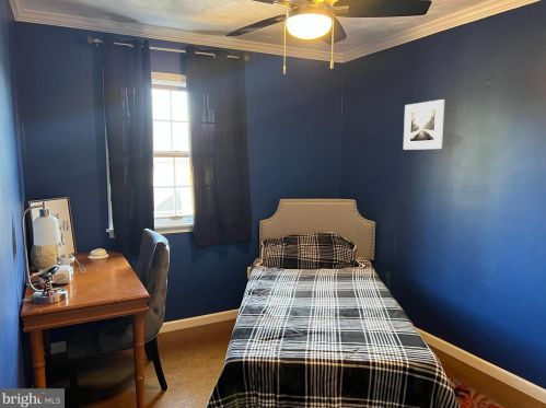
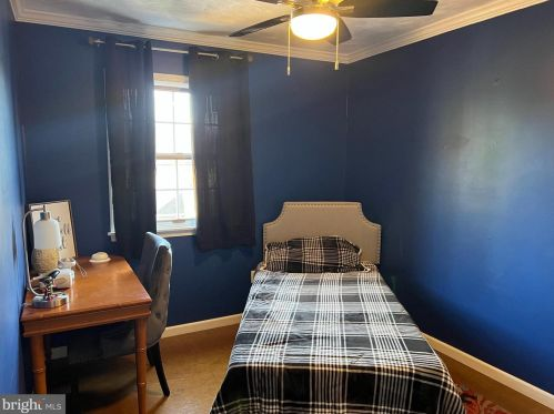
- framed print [403,98,445,151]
